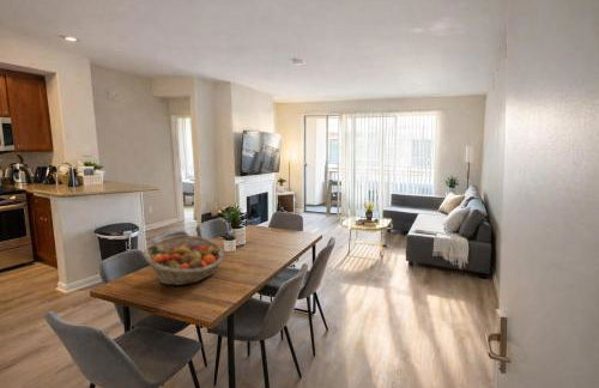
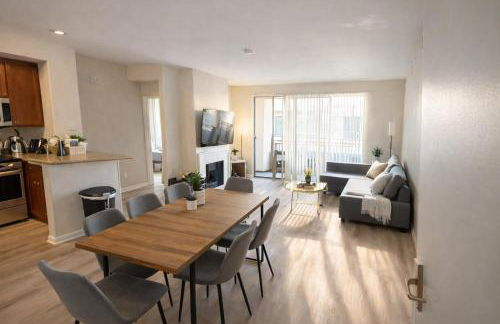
- fruit basket [141,235,225,286]
